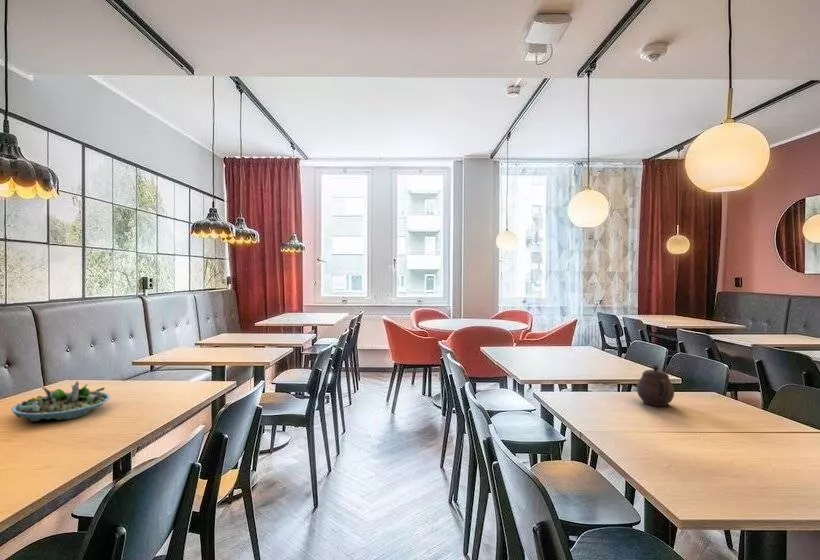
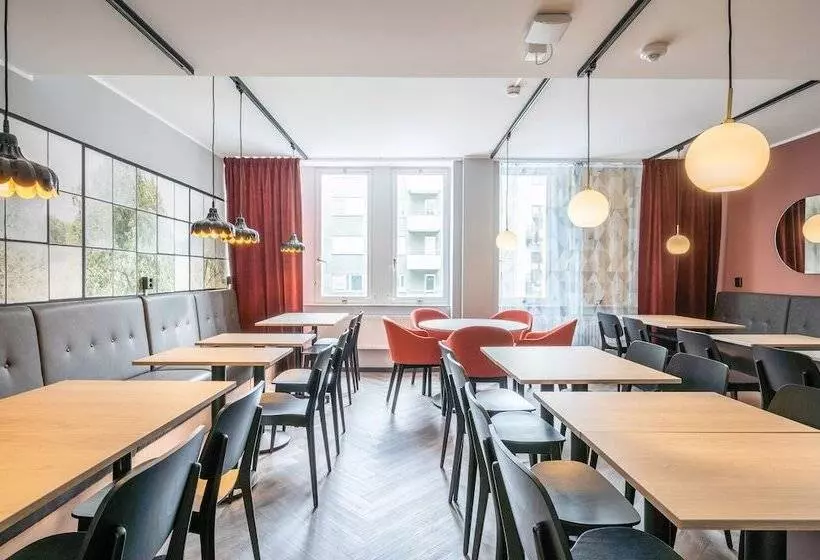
- teapot [636,364,675,407]
- succulent planter [11,380,111,422]
